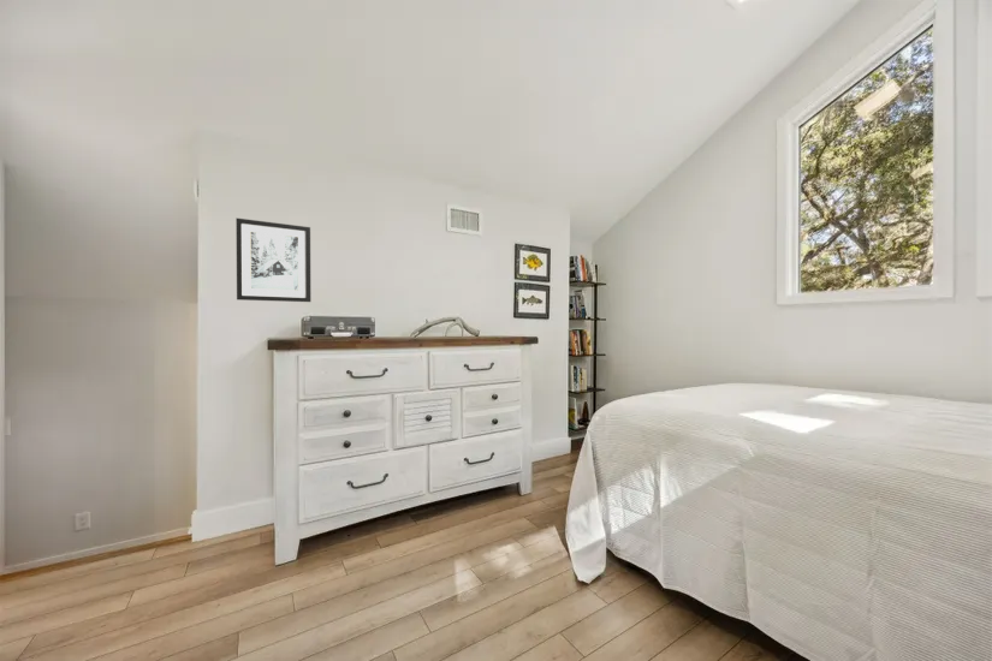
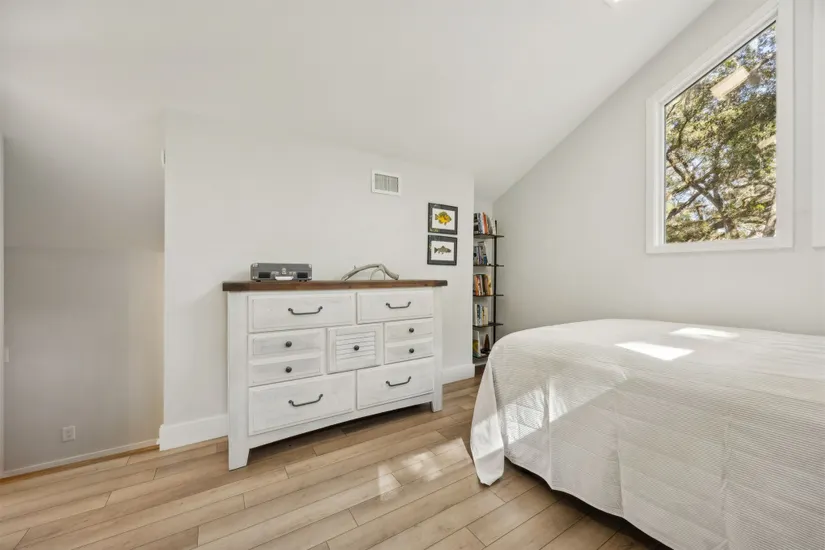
- wall art [234,216,311,303]
